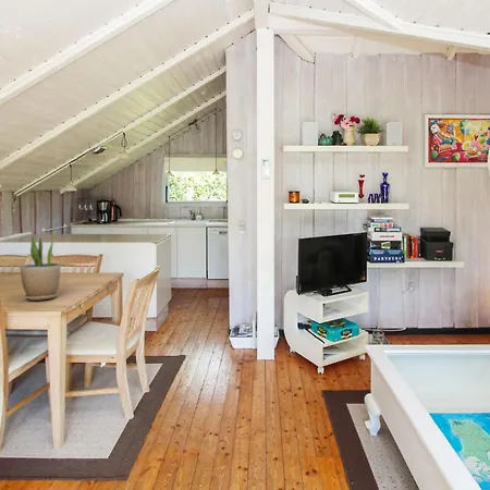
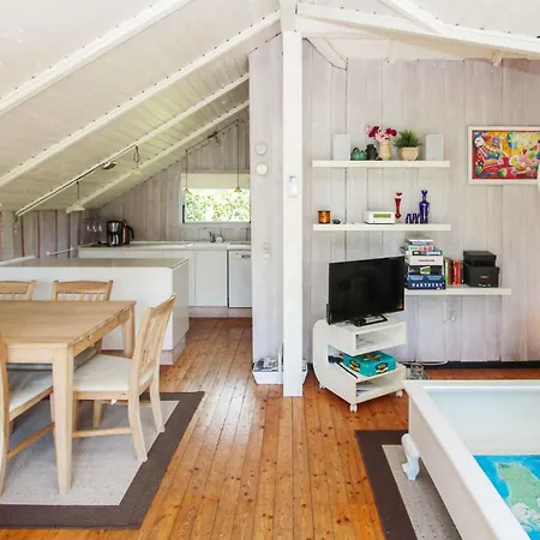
- potted plant [19,228,61,302]
